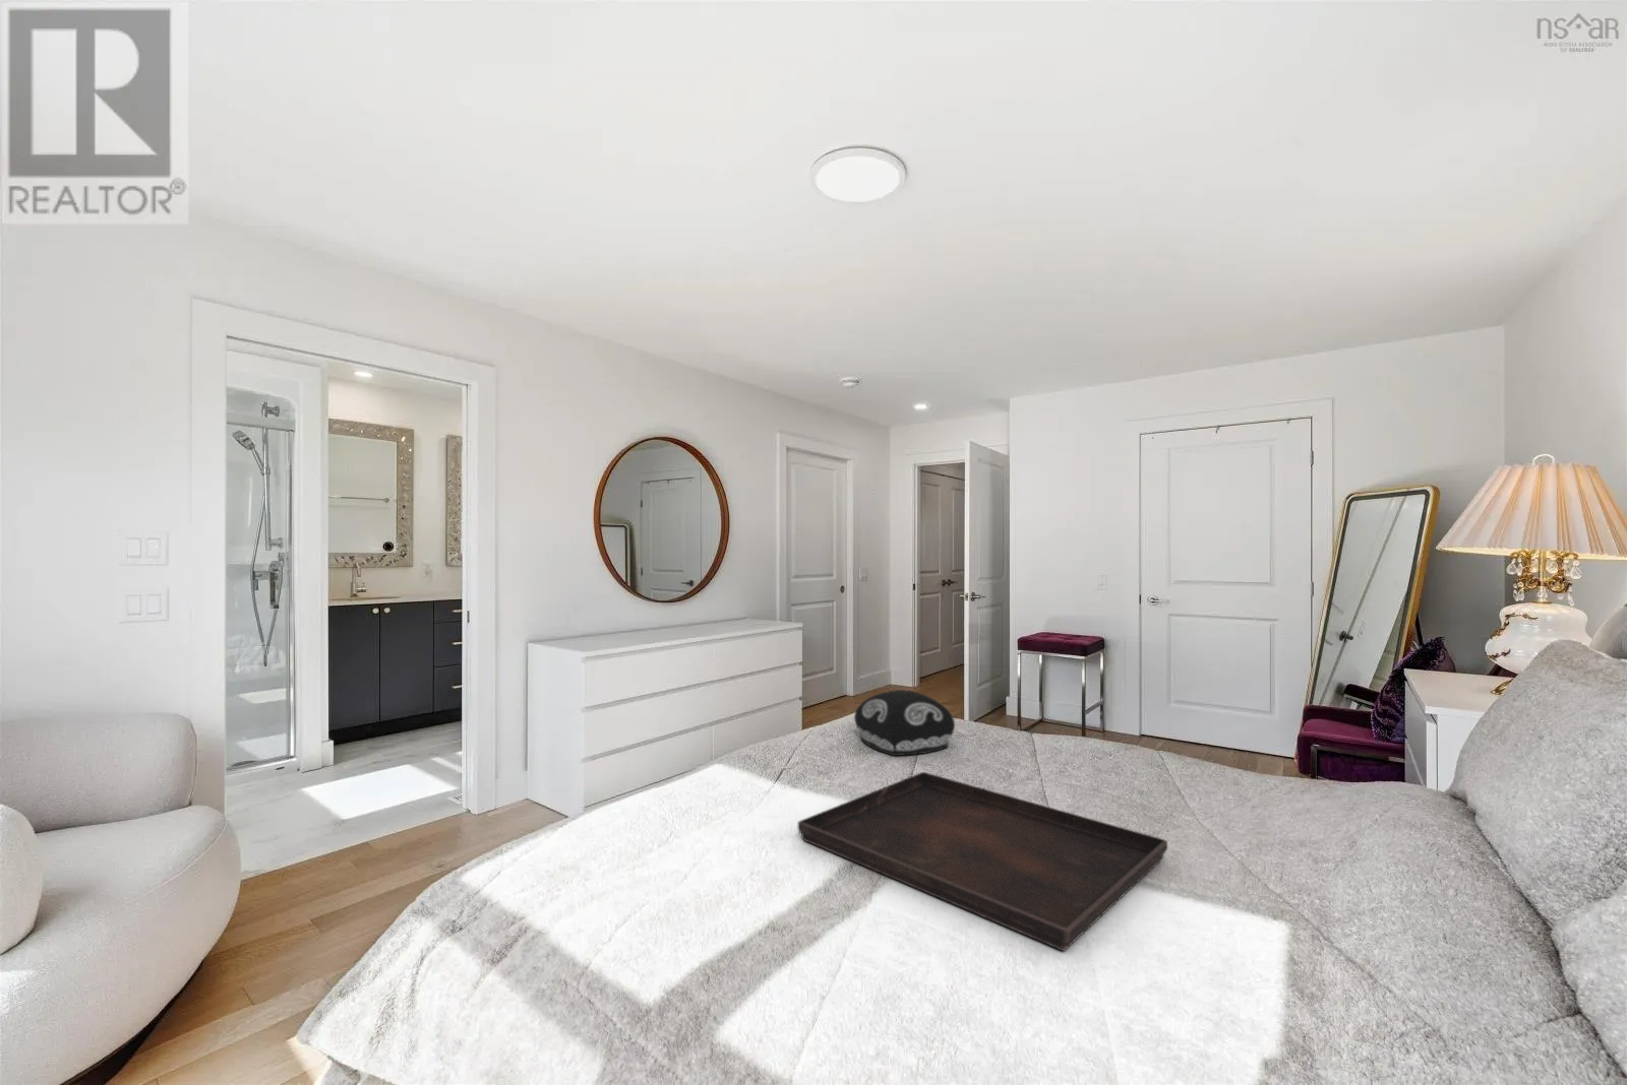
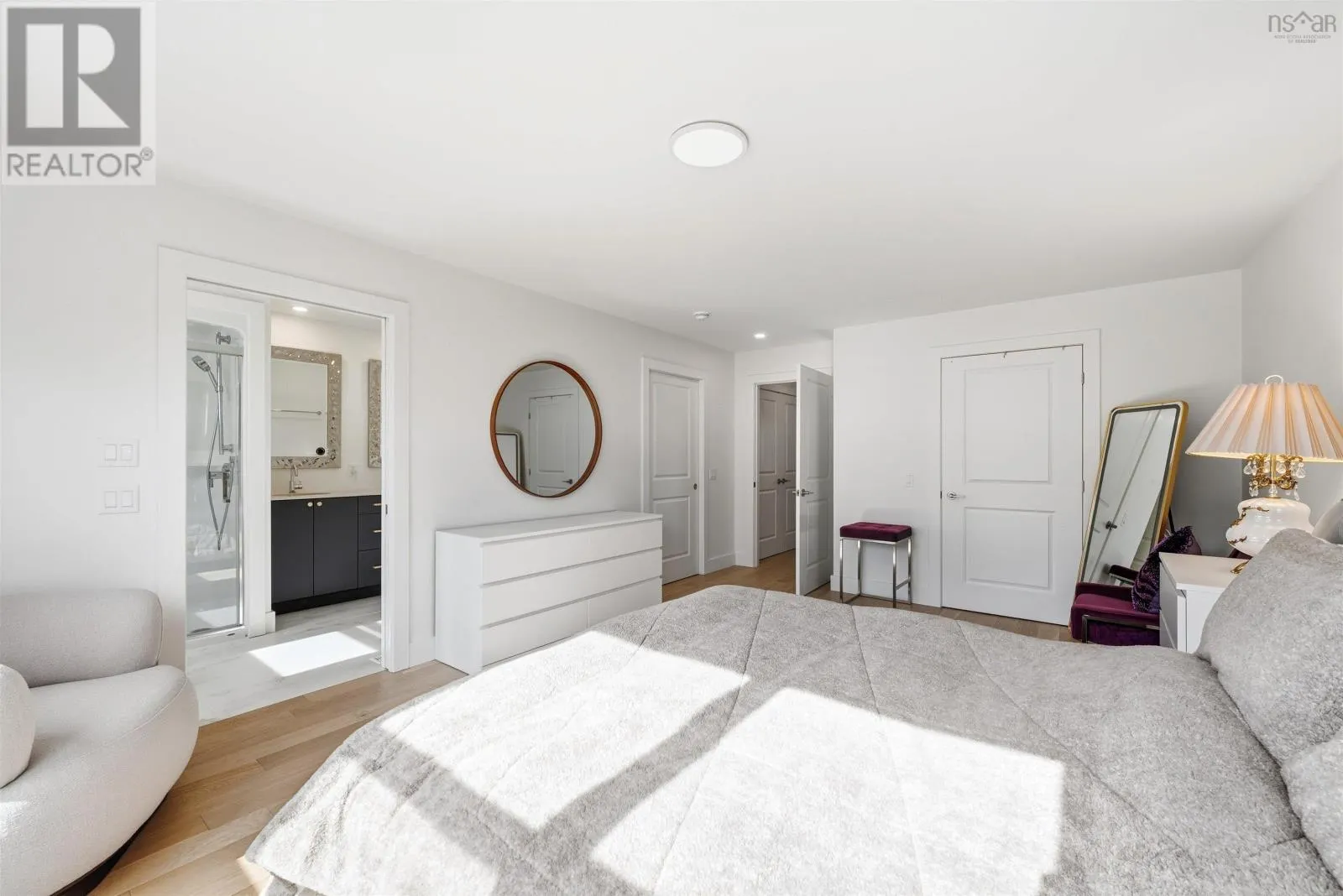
- cushion [853,689,956,757]
- serving tray [797,771,1168,952]
